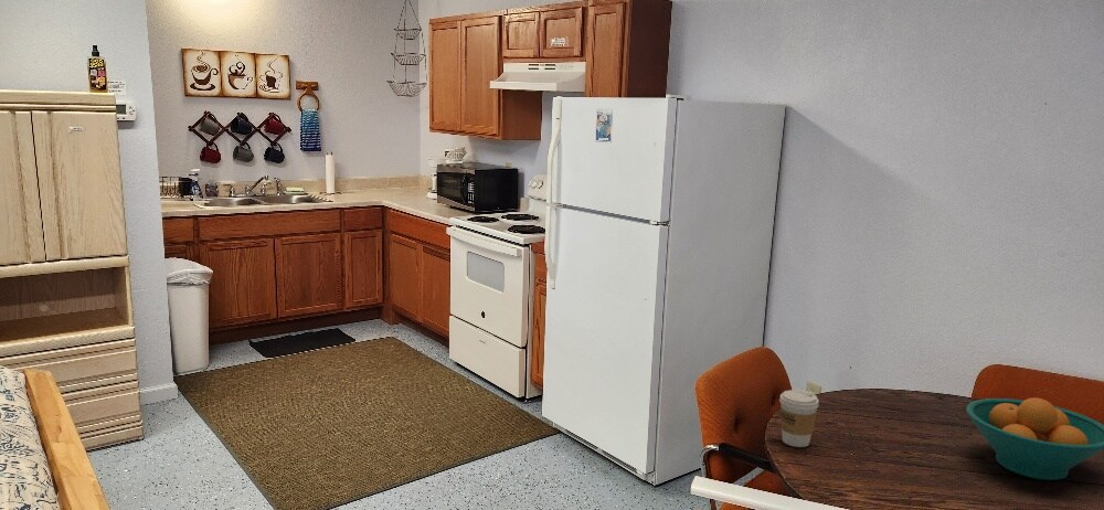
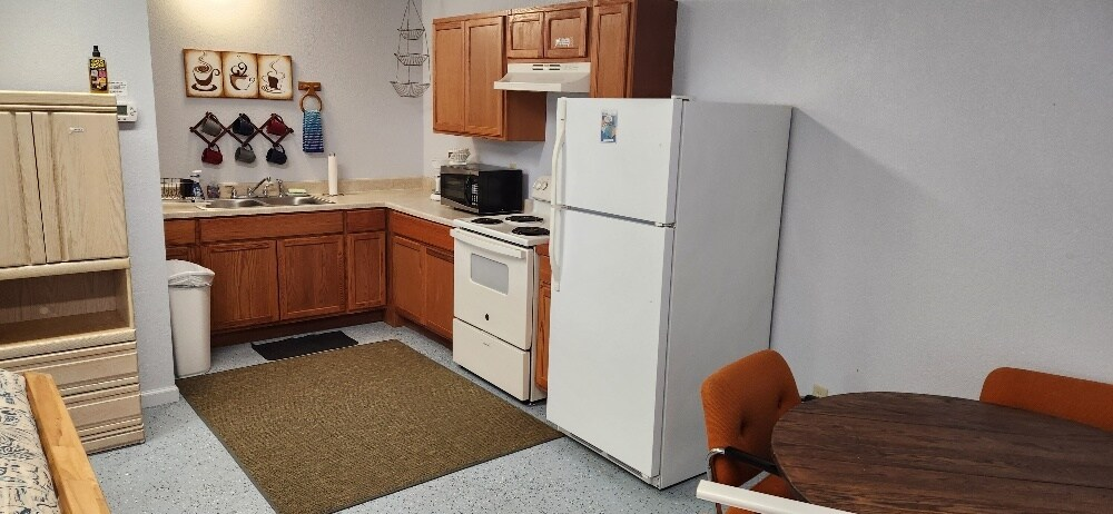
- fruit bowl [965,396,1104,481]
- coffee cup [778,389,819,448]
